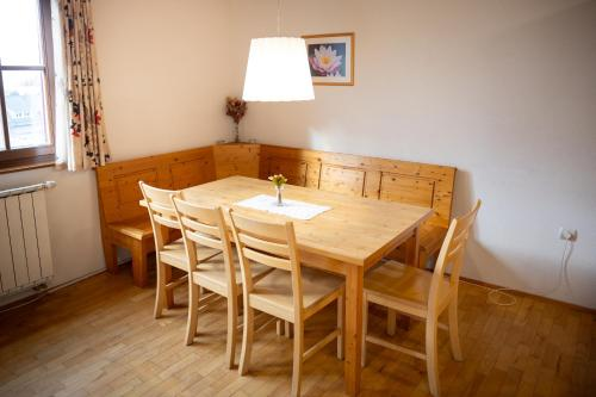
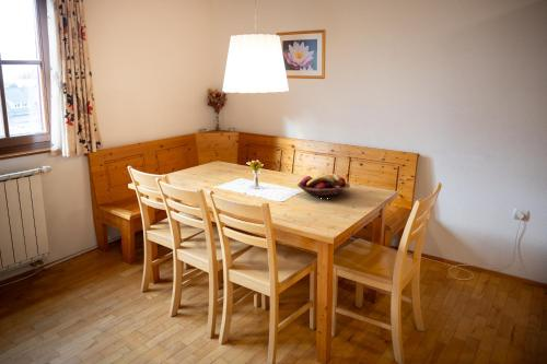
+ fruit basket [296,173,351,199]
